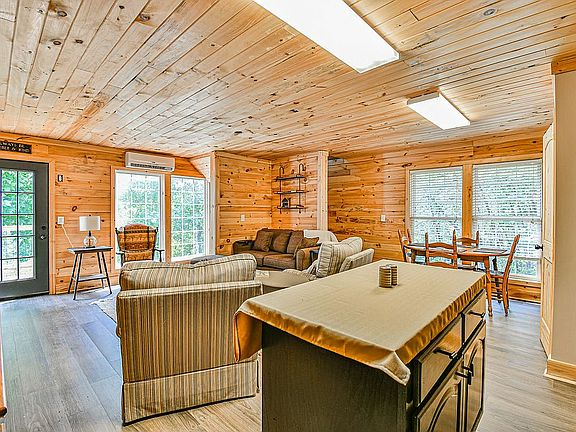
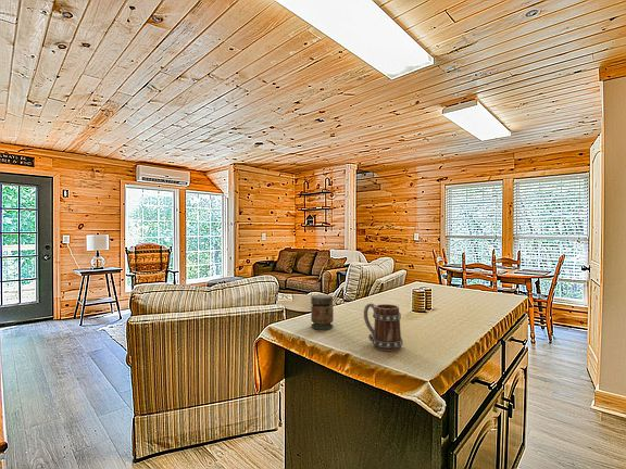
+ jar [310,293,335,331]
+ mug [363,303,404,352]
